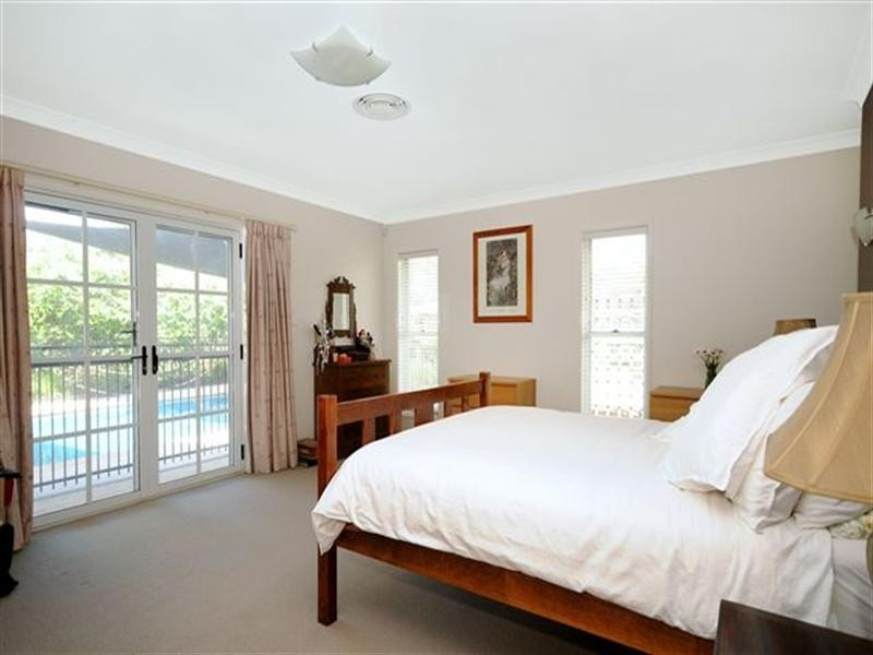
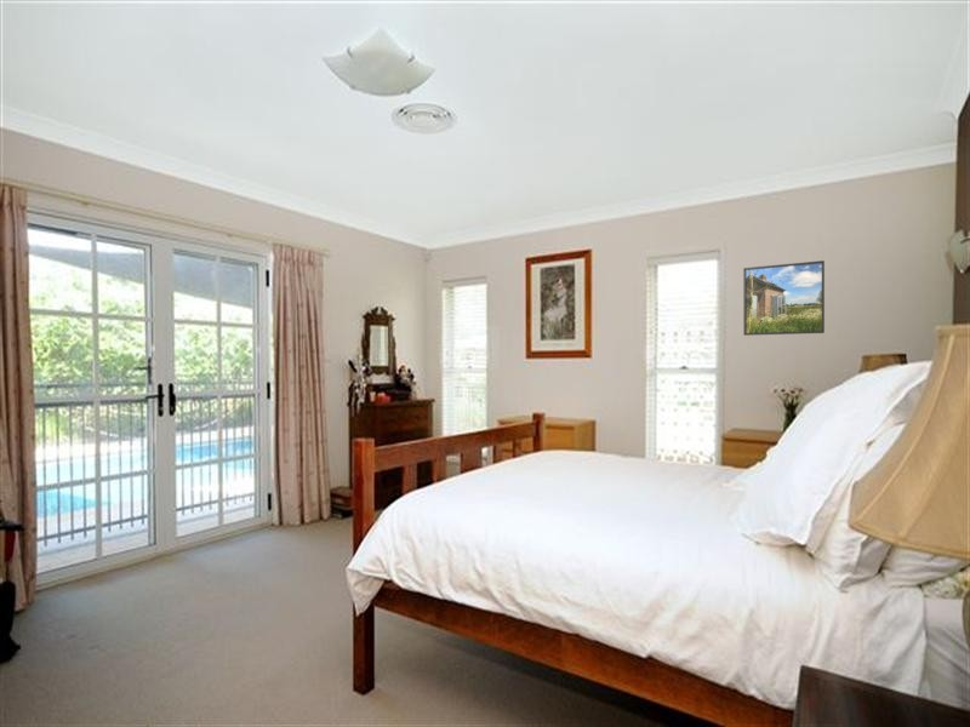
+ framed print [742,259,826,337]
